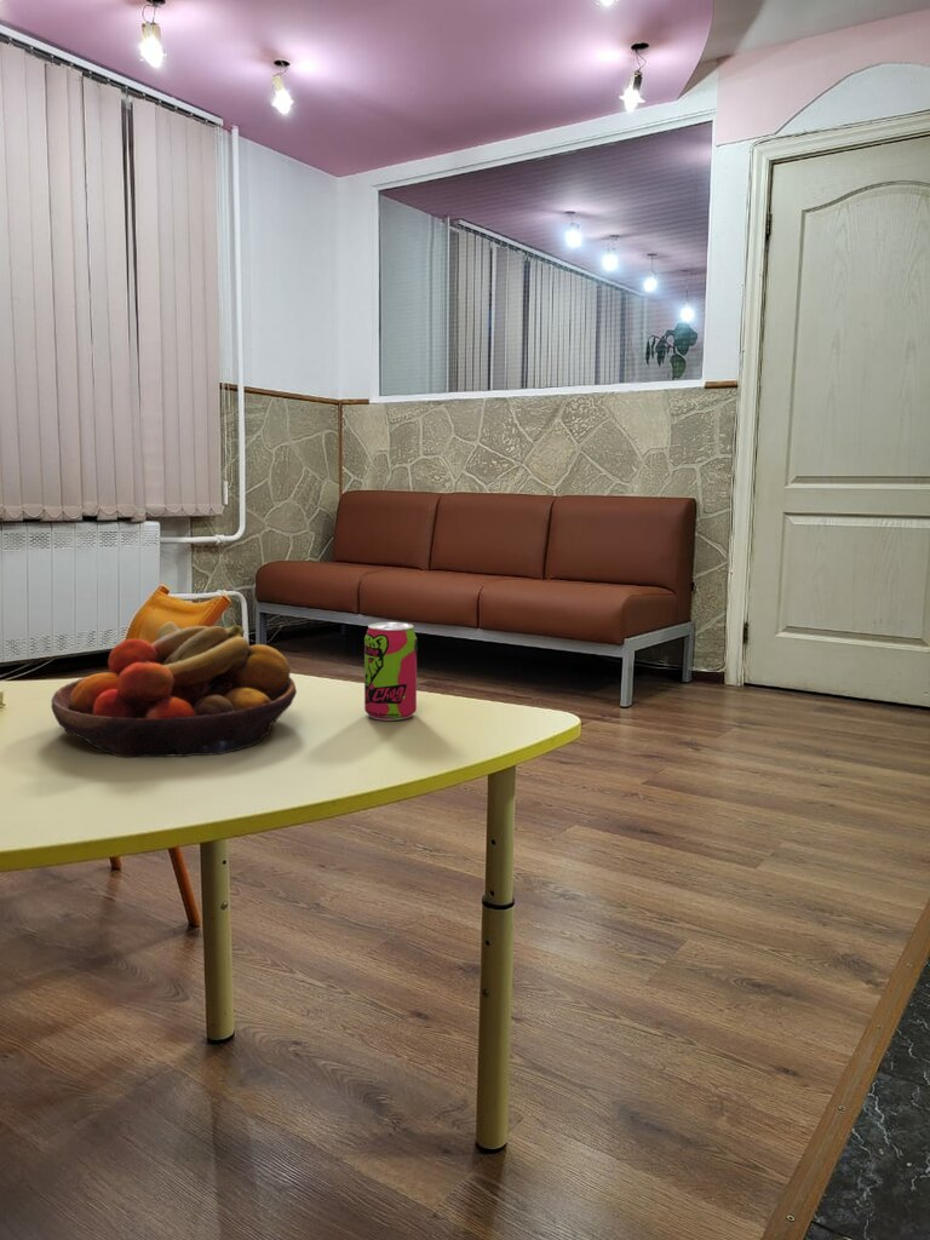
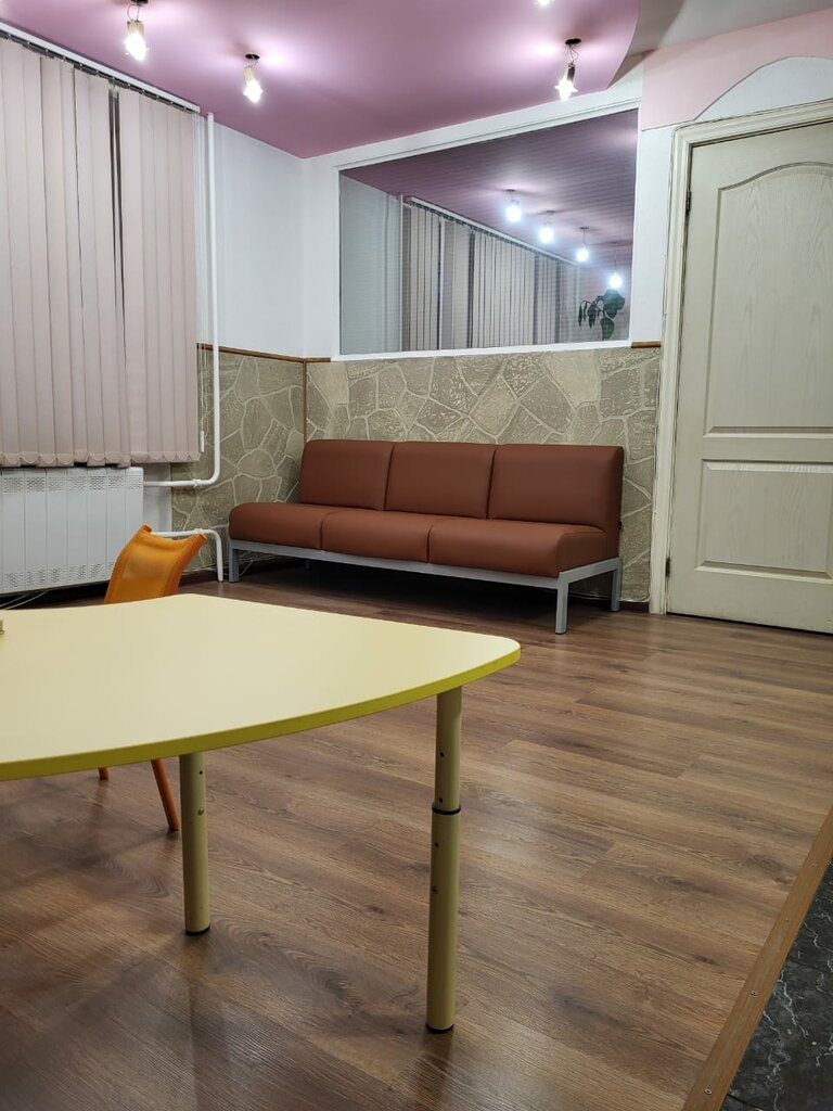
- beverage can [363,621,418,722]
- fruit bowl [50,620,298,758]
